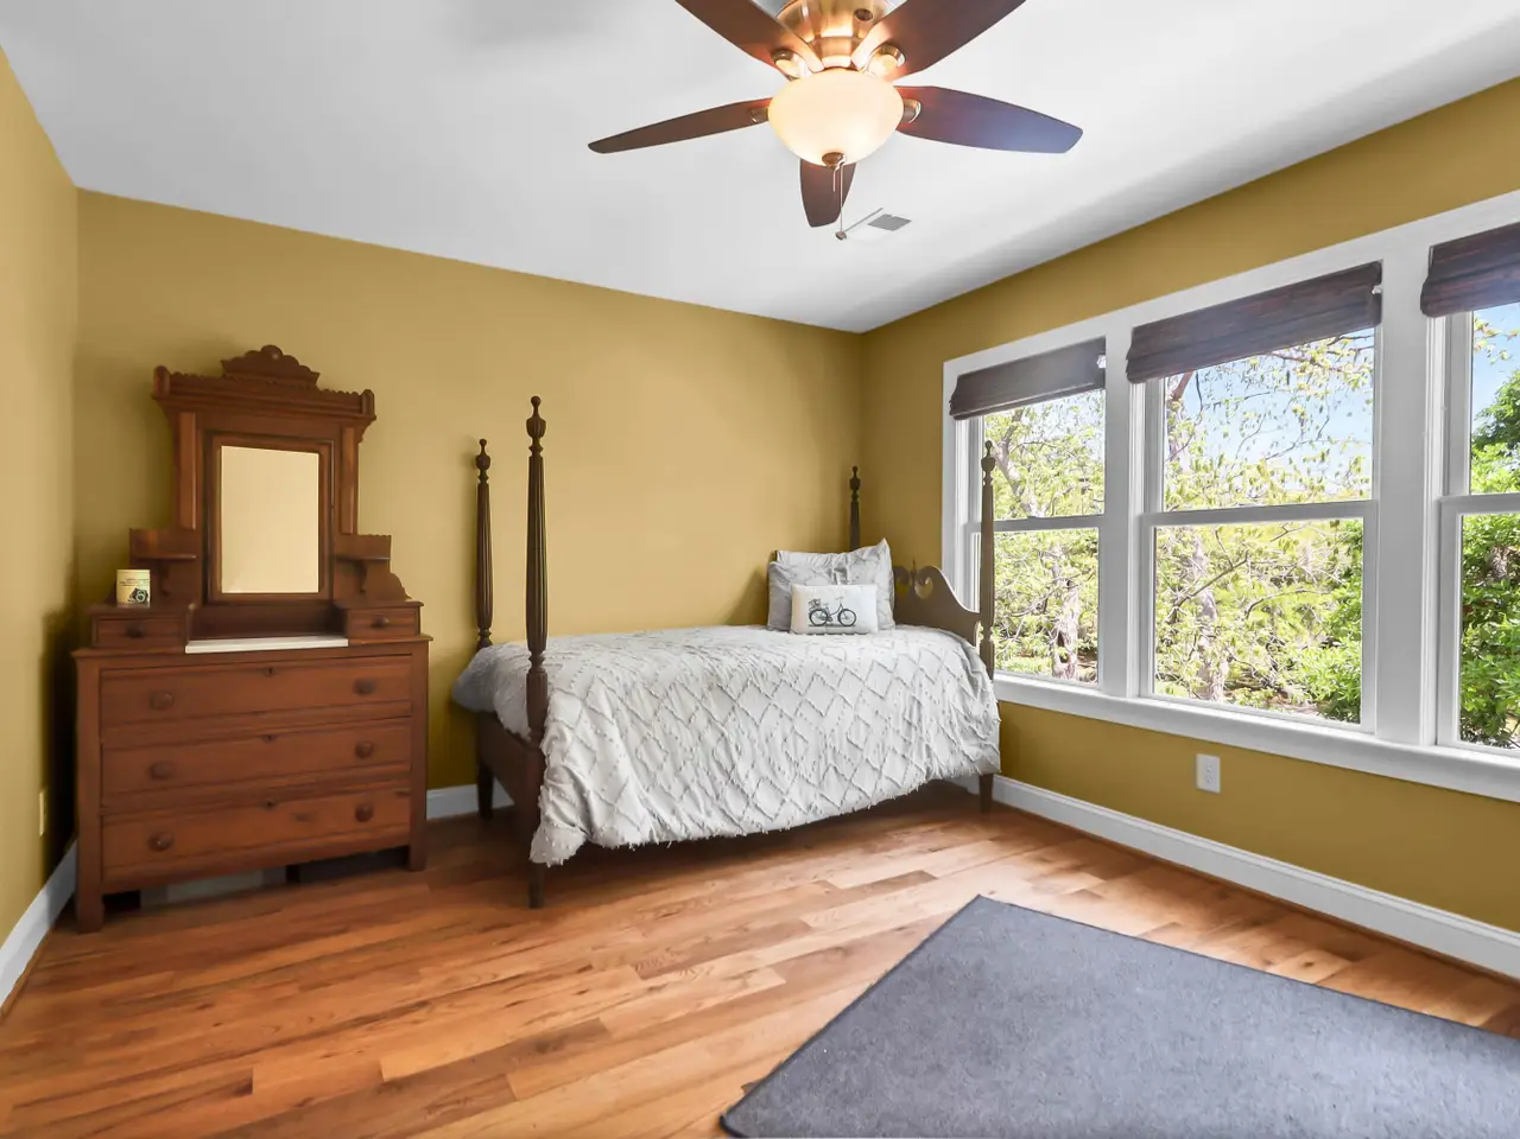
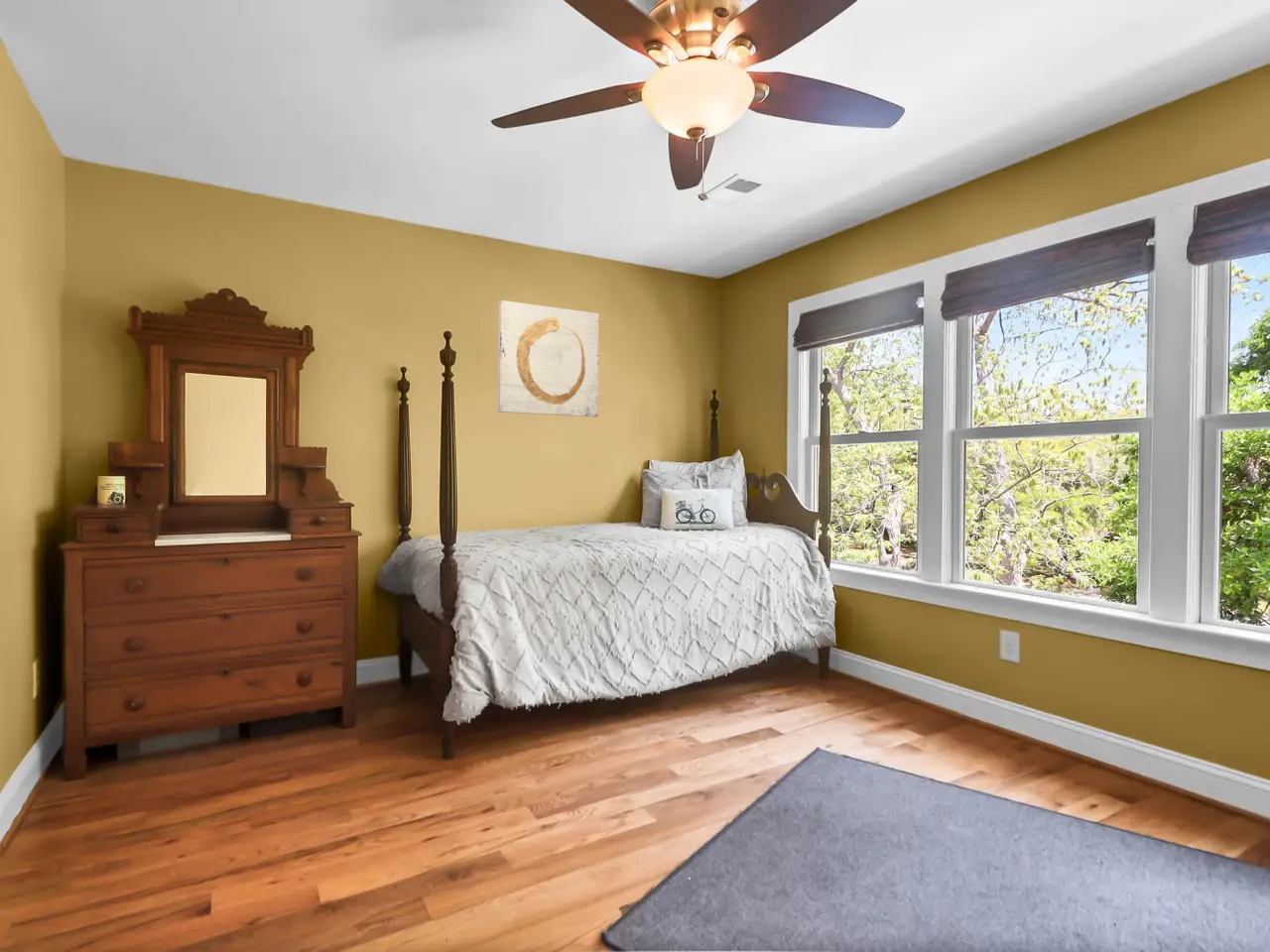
+ wall art [497,299,600,418]
